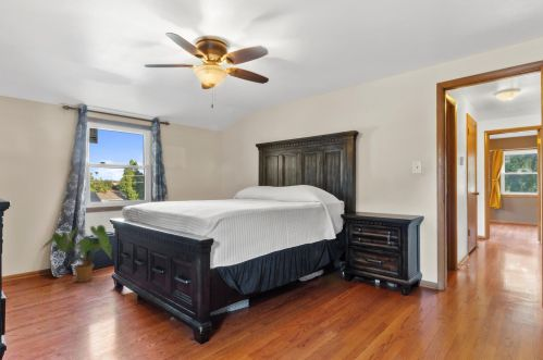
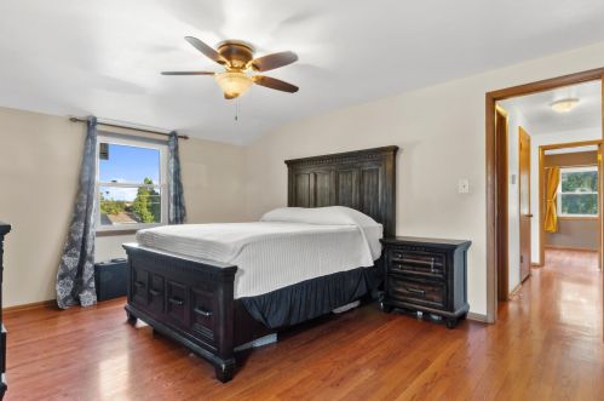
- house plant [40,222,113,283]
